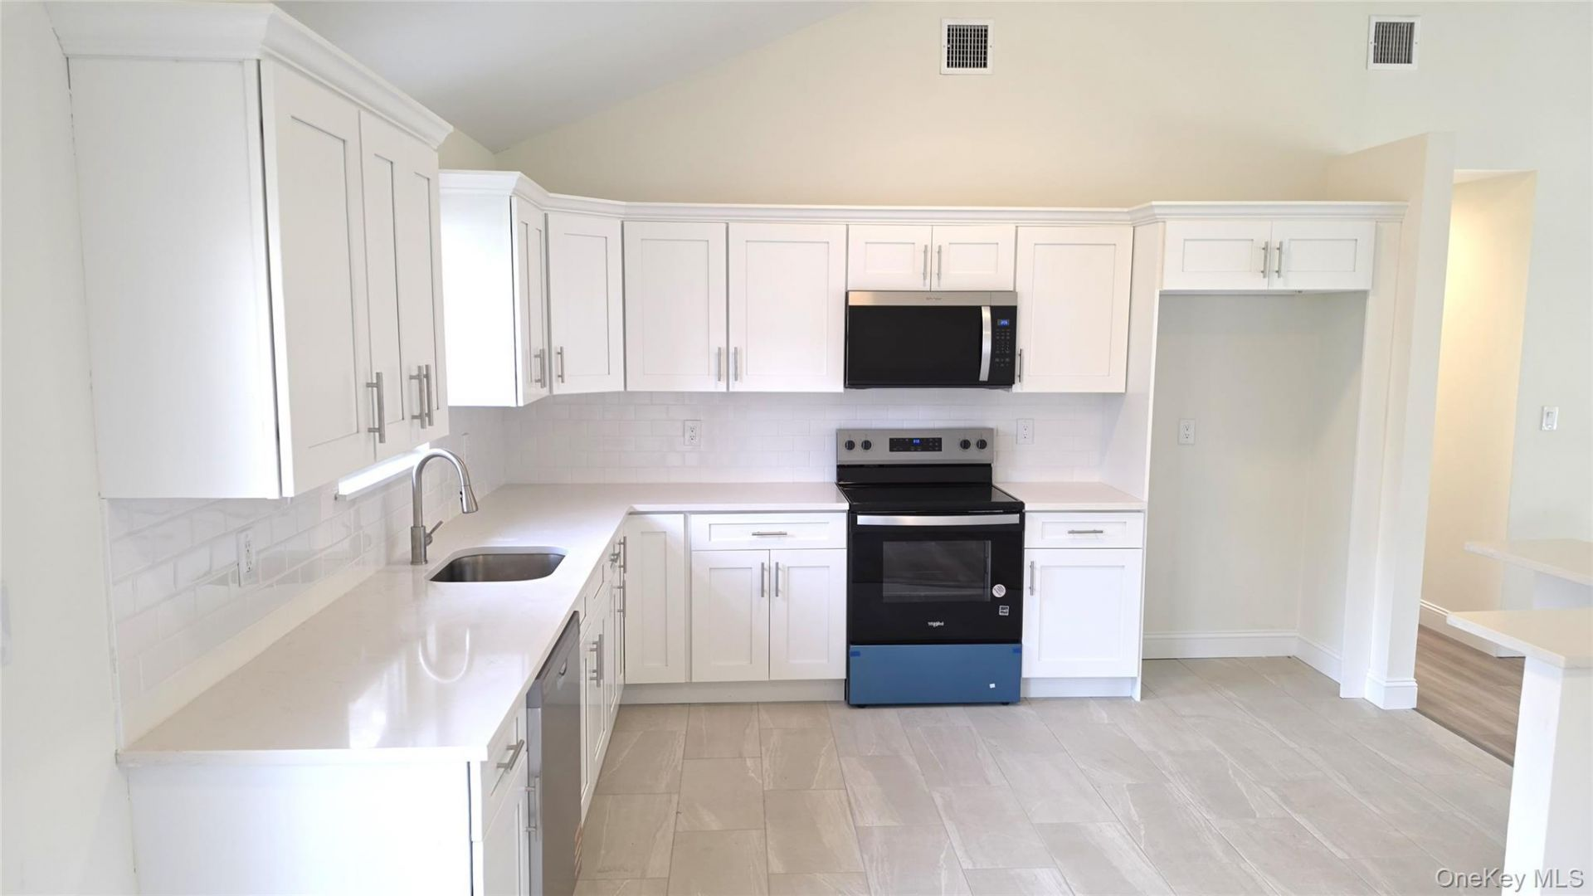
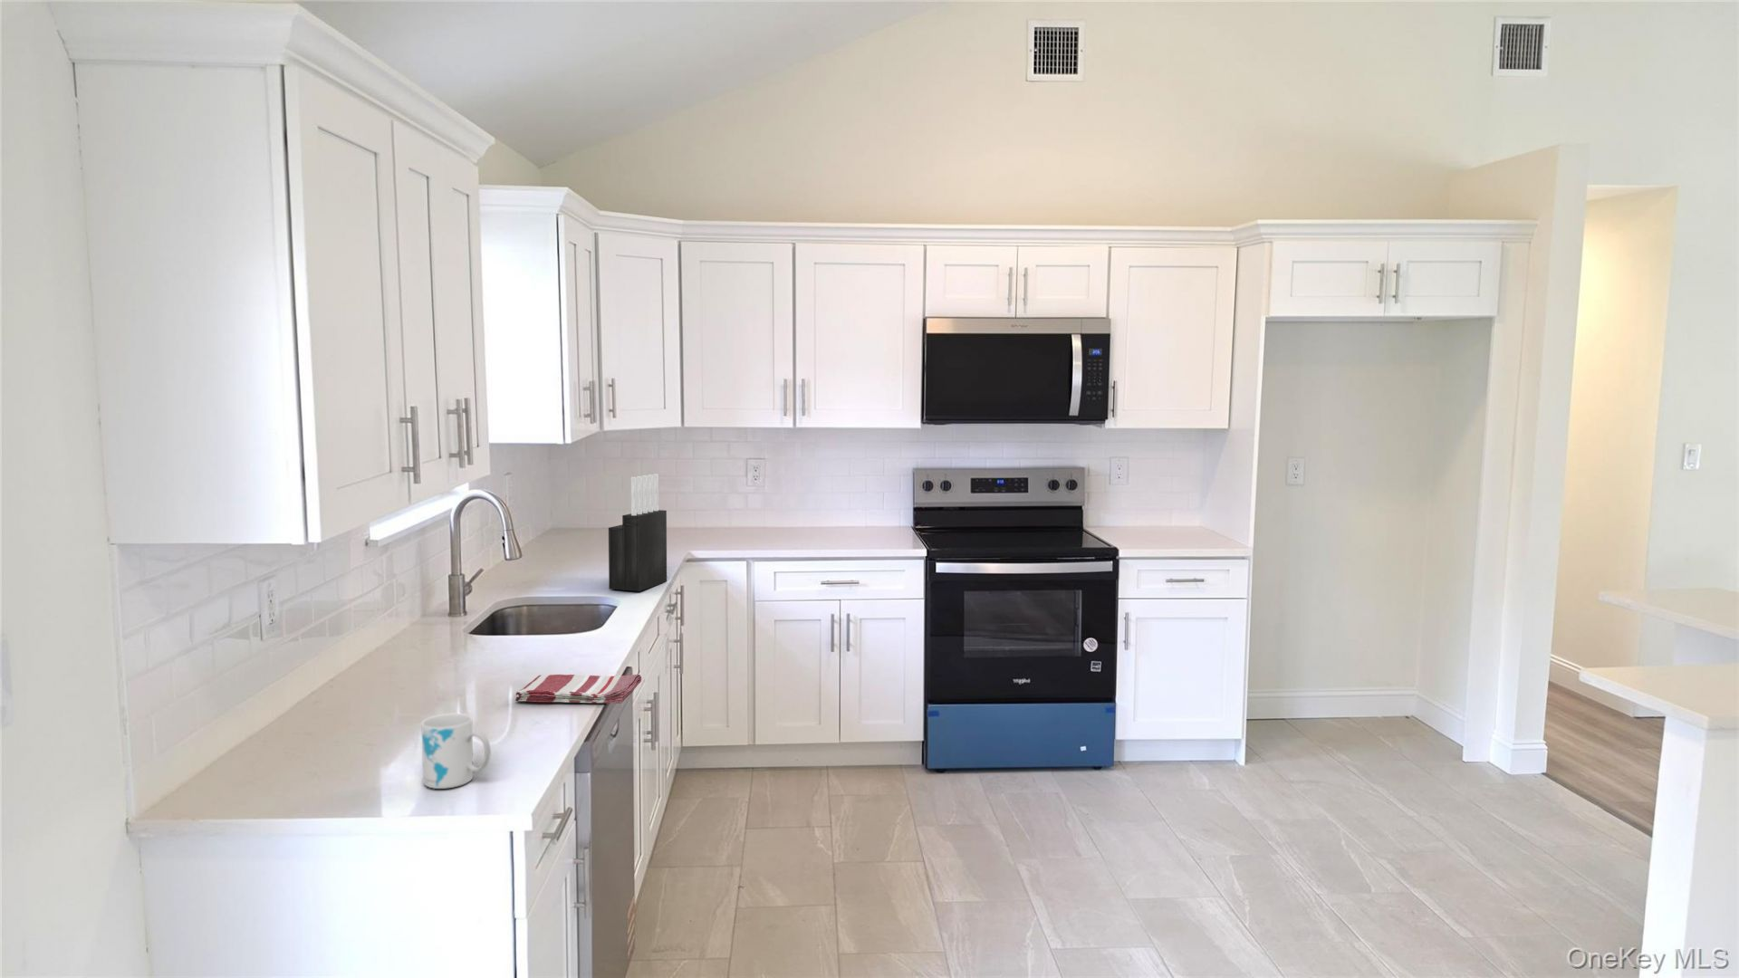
+ mug [420,713,492,789]
+ knife block [608,474,668,592]
+ dish towel [514,673,643,705]
